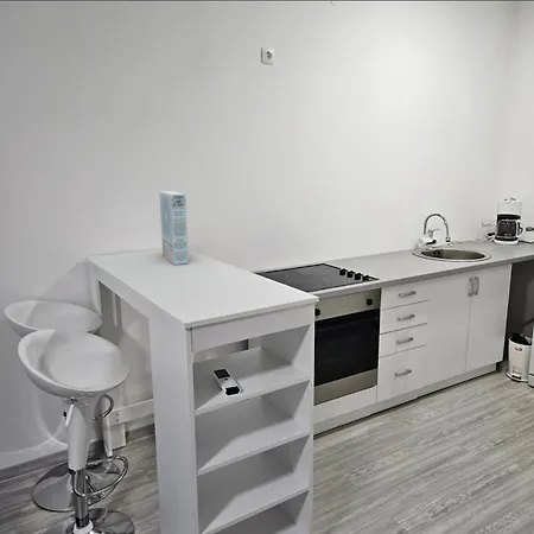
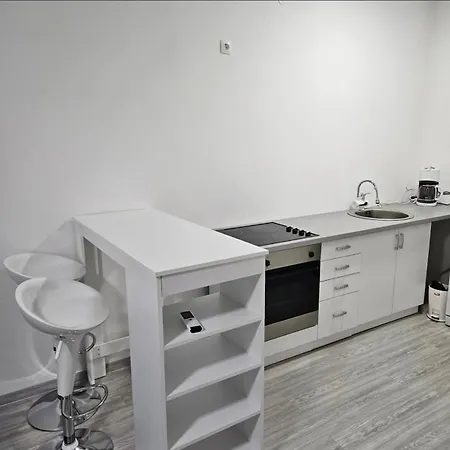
- cereal box [158,190,190,266]
